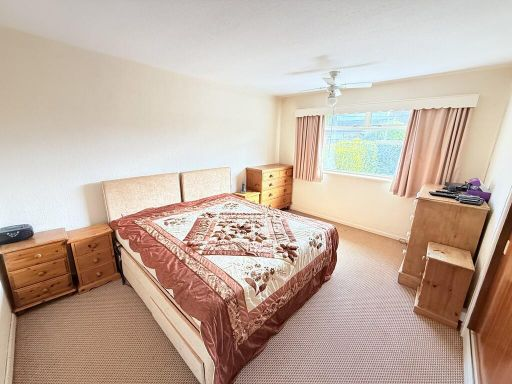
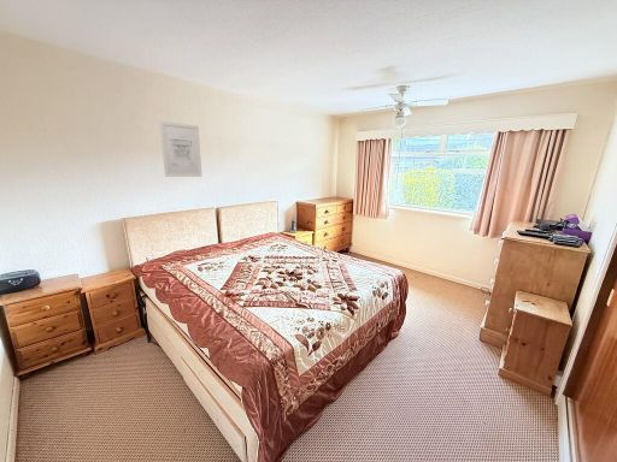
+ wall art [158,120,202,178]
